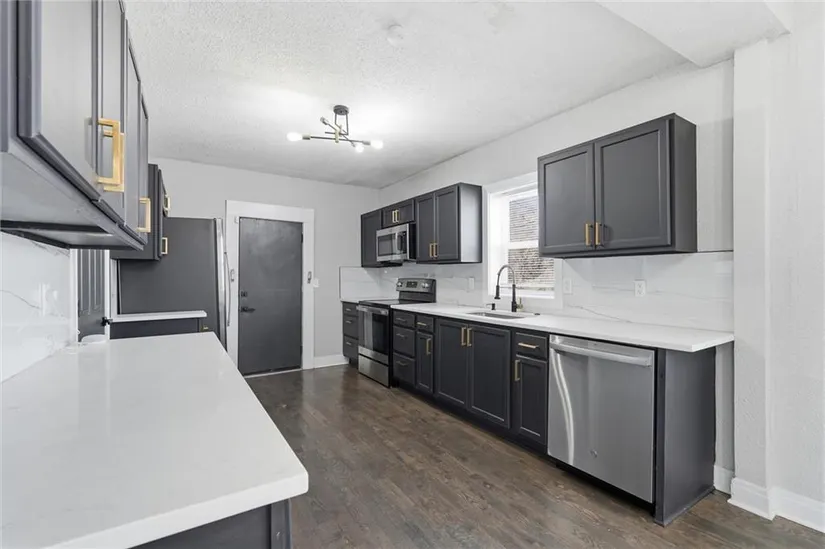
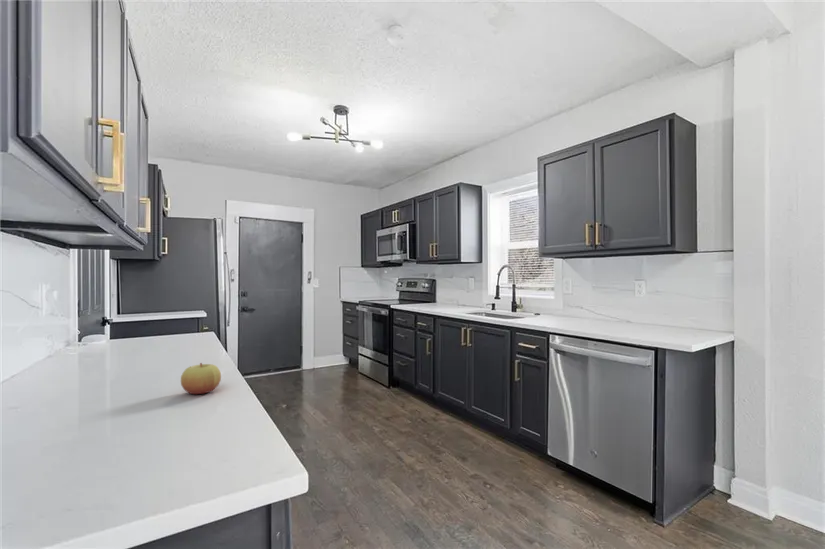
+ apple [180,362,222,395]
